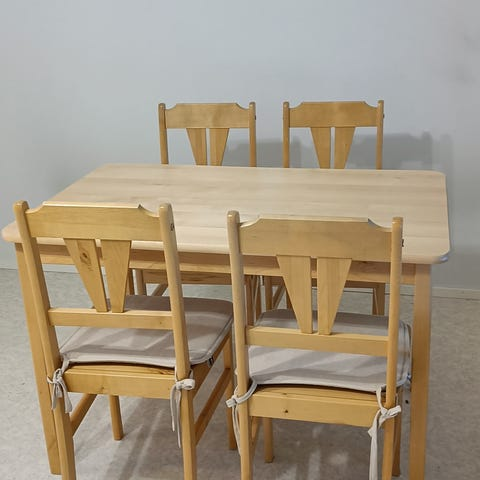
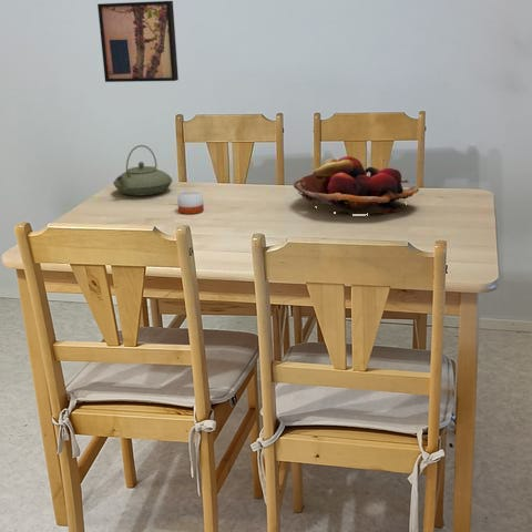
+ wall art [96,0,180,83]
+ candle [176,187,205,215]
+ fruit basket [293,155,420,216]
+ teapot [112,144,174,196]
